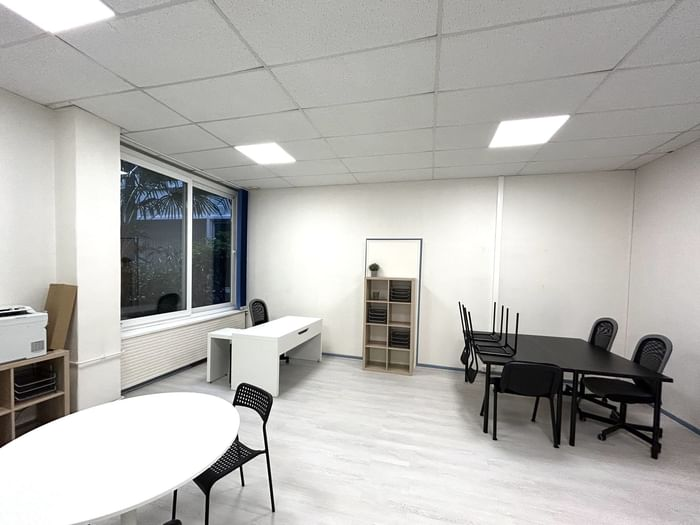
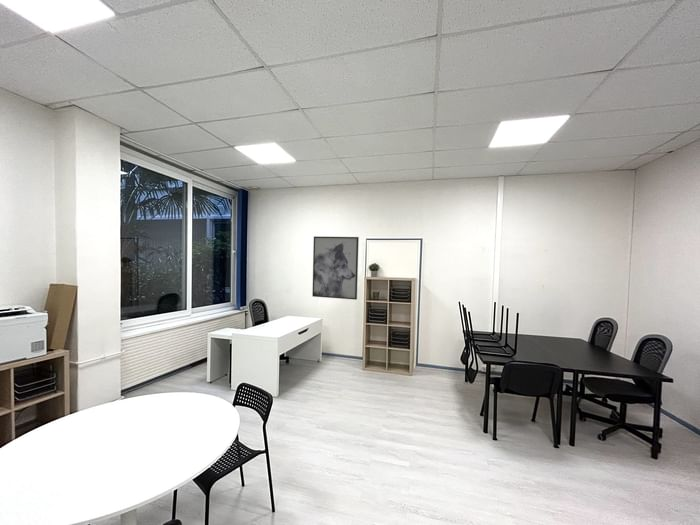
+ wall art [311,235,360,301]
